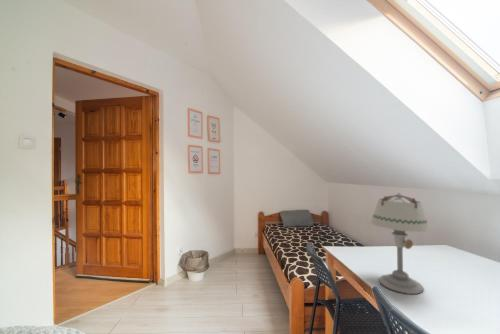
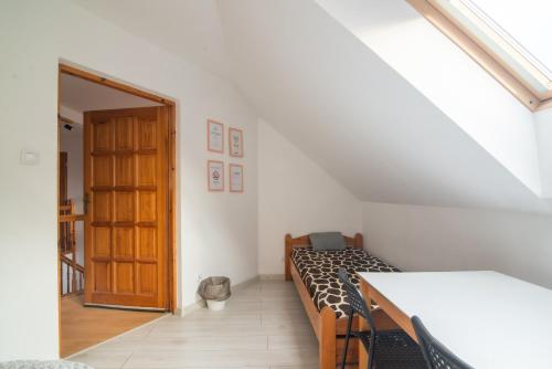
- table lamp [370,192,431,295]
